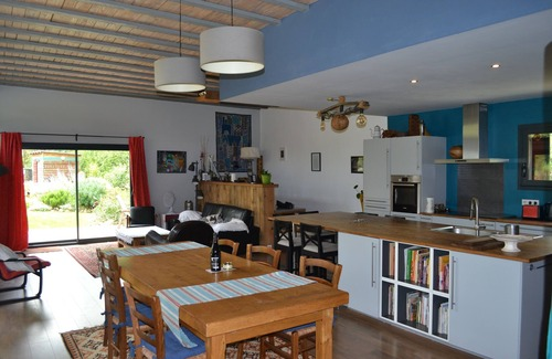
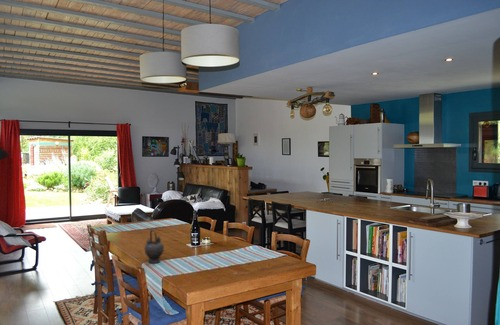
+ teapot [144,228,165,264]
